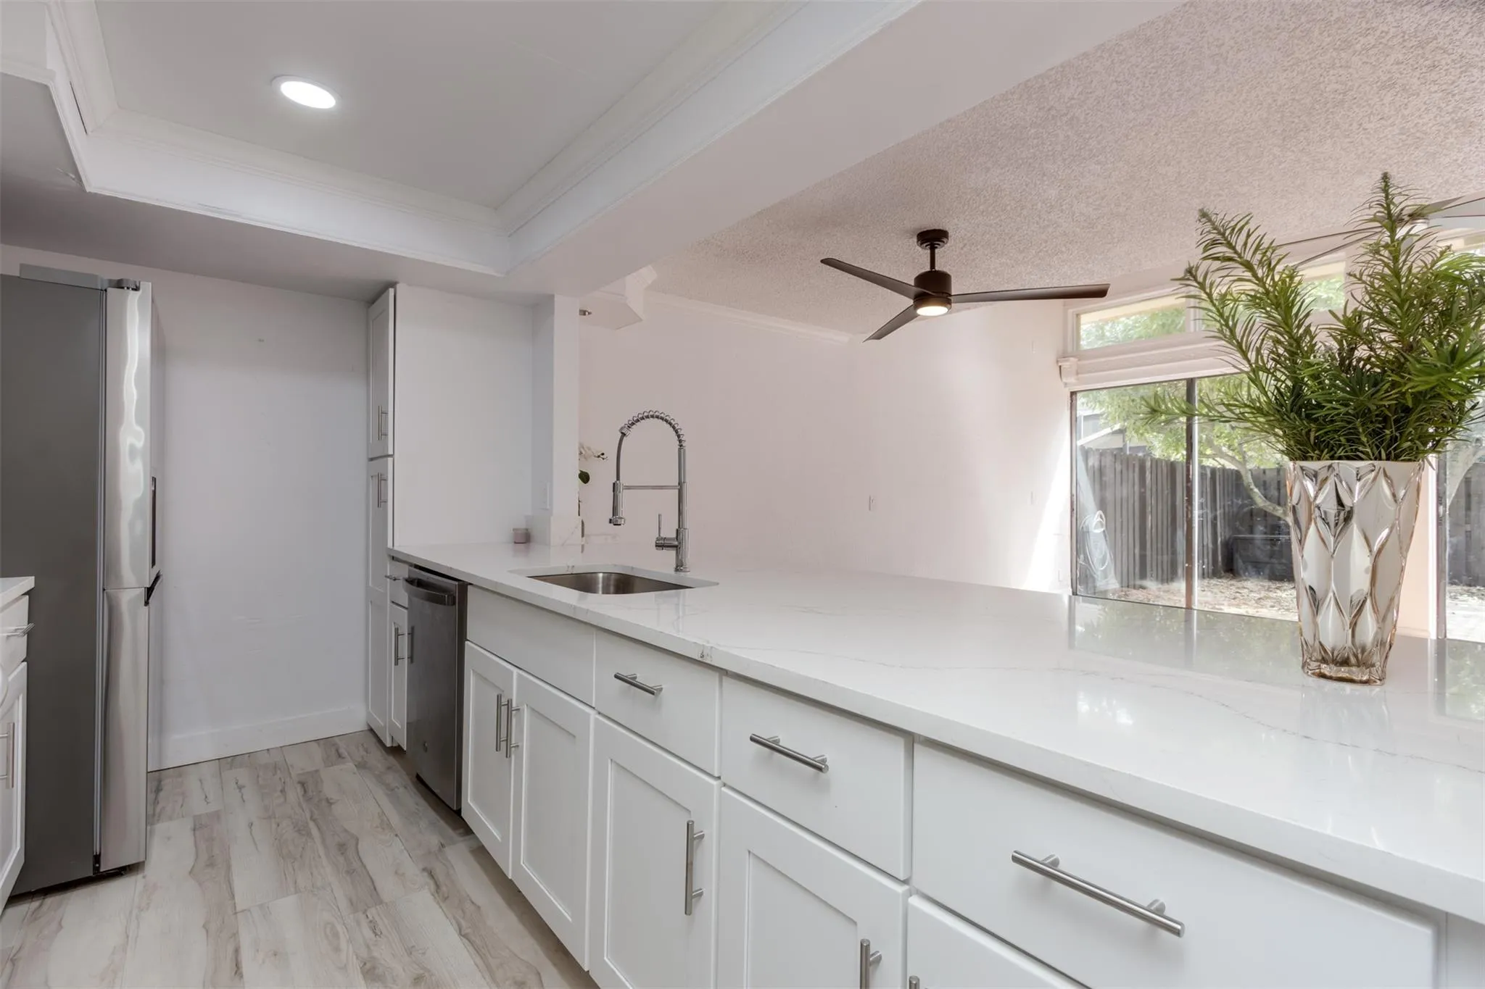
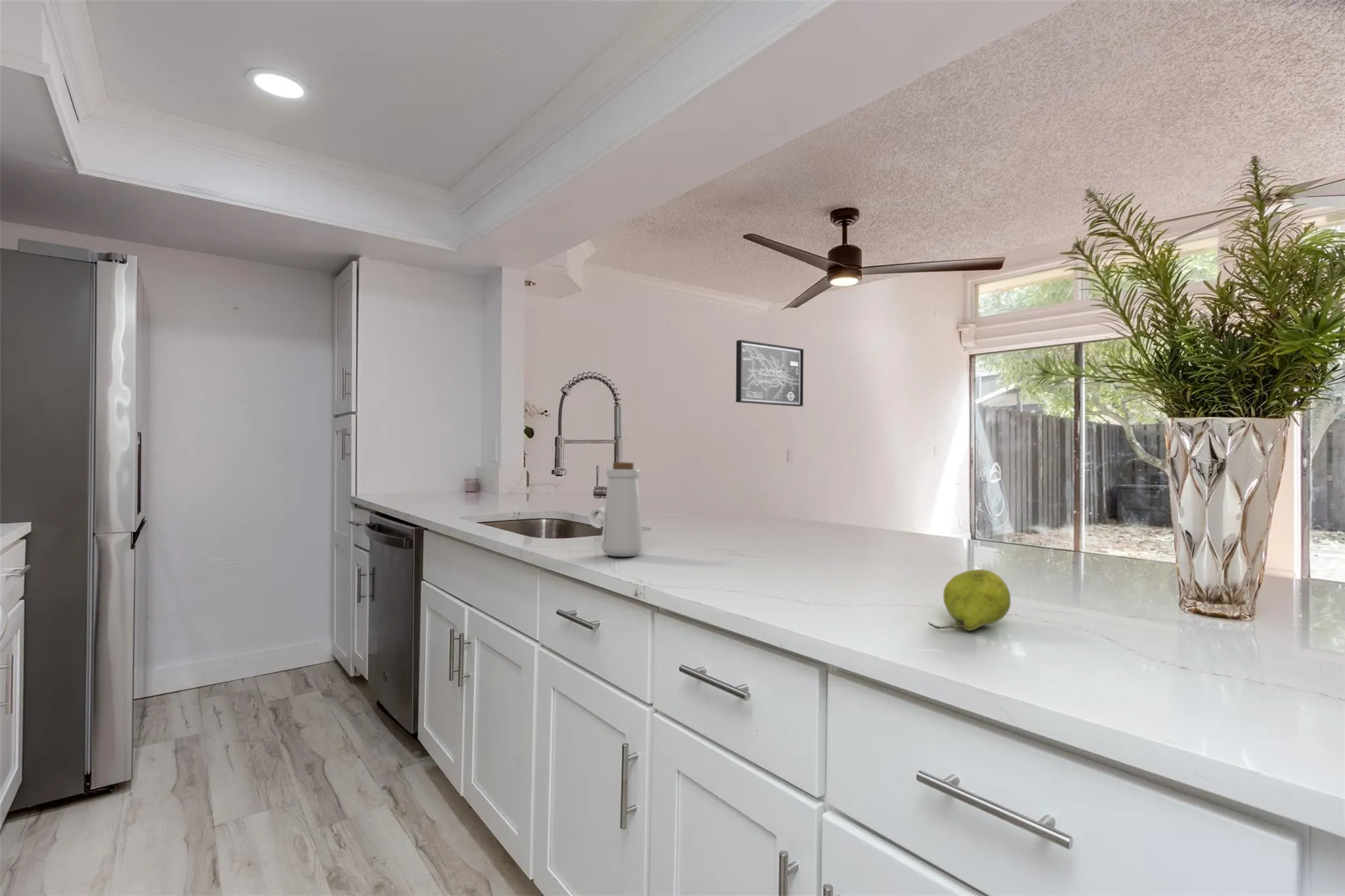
+ fruit [927,568,1011,631]
+ bottle [588,461,644,557]
+ wall art [735,339,805,407]
